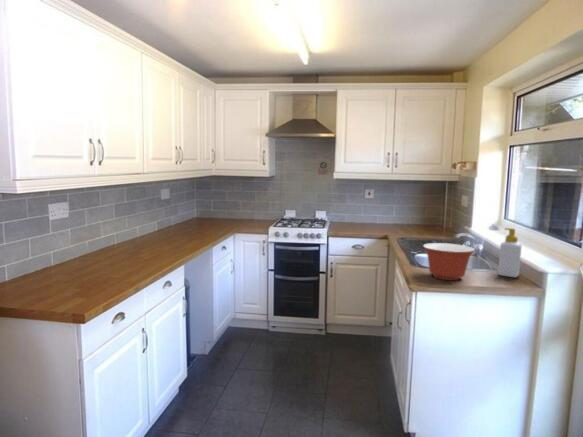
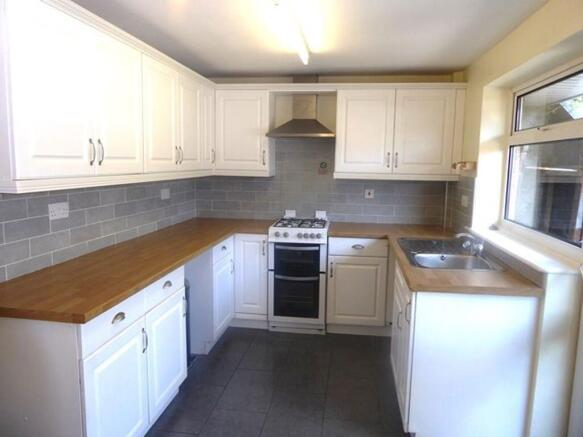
- mixing bowl [422,242,476,281]
- soap bottle [497,227,523,278]
